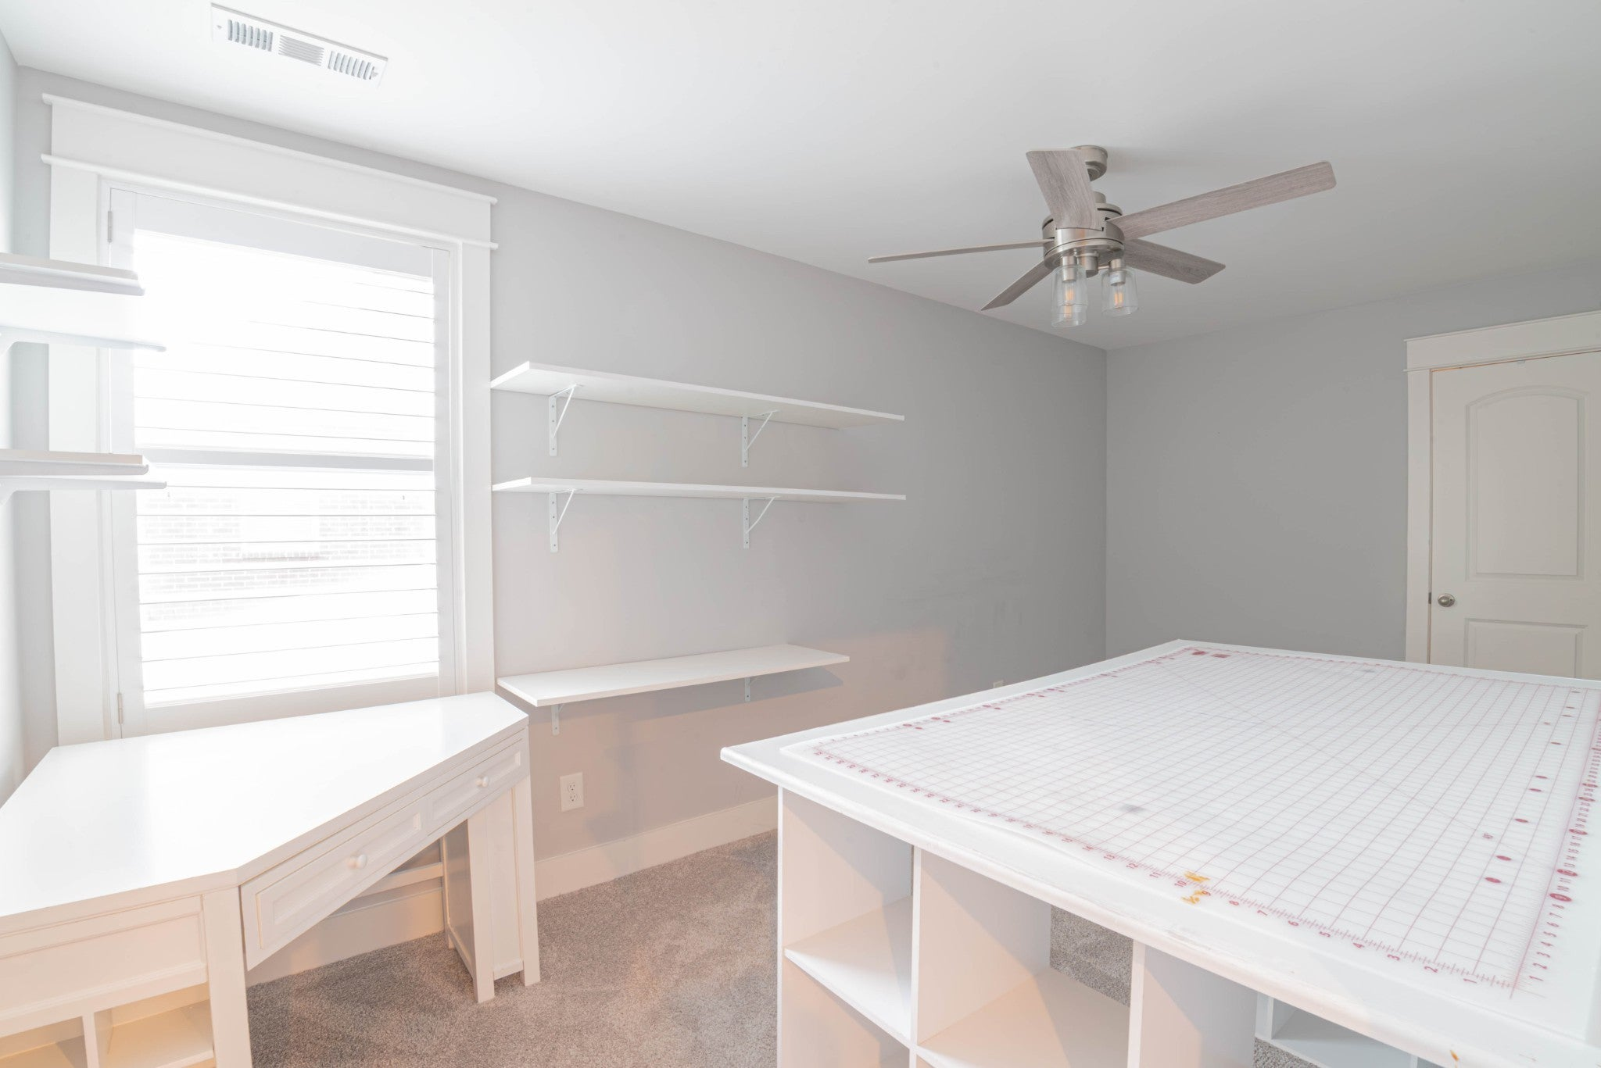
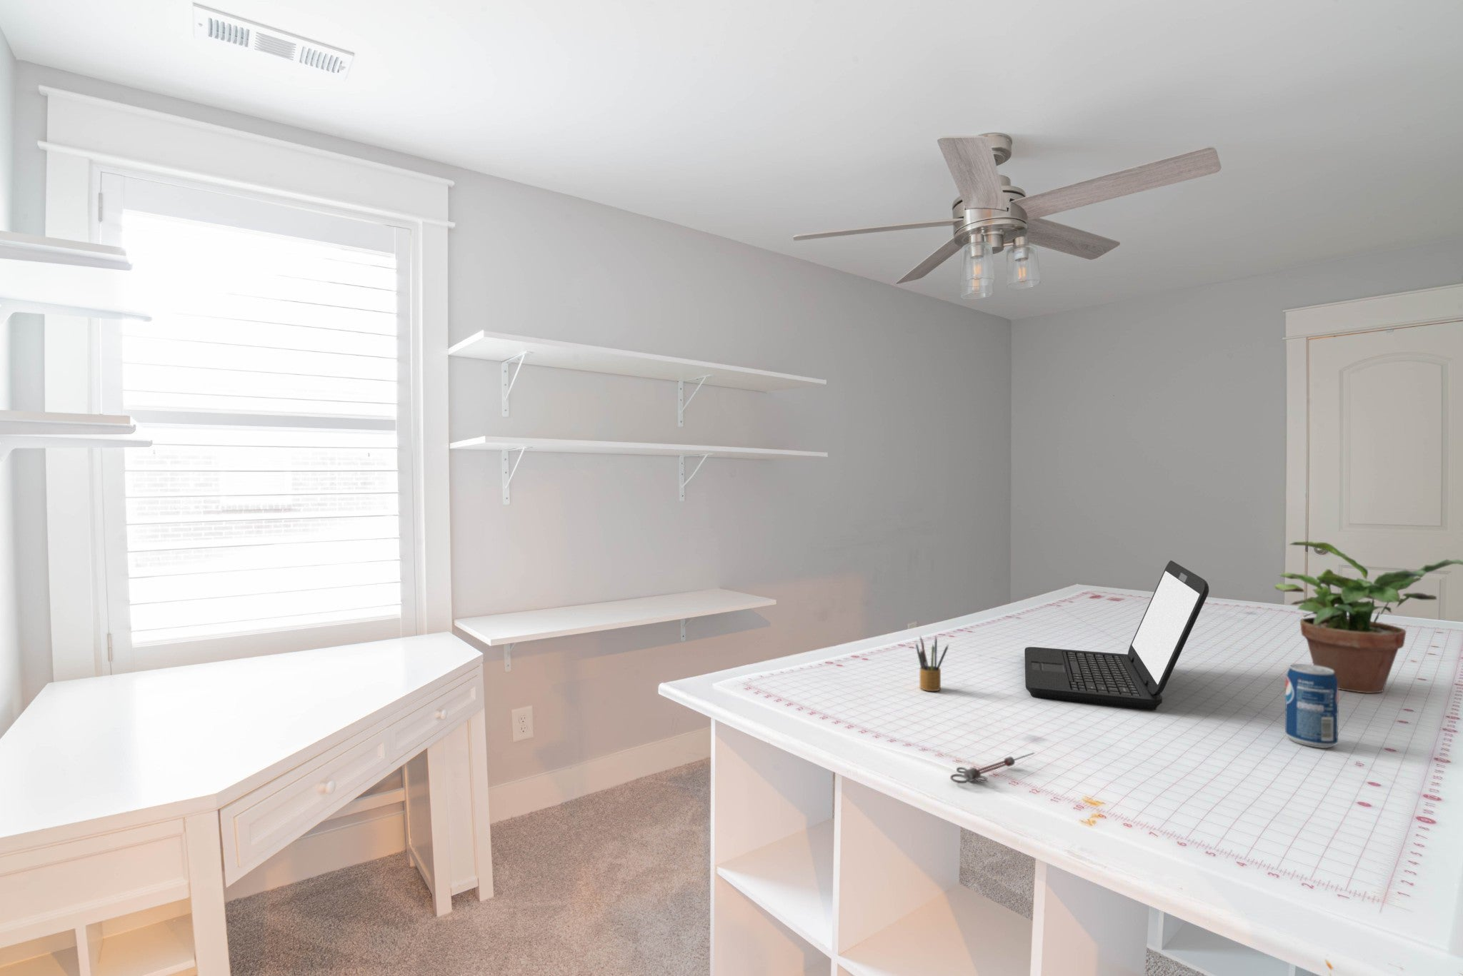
+ pencil box [914,635,950,692]
+ syringe [950,752,1036,784]
+ potted plant [1273,540,1463,694]
+ laptop [1024,560,1209,711]
+ beverage can [1284,663,1340,749]
